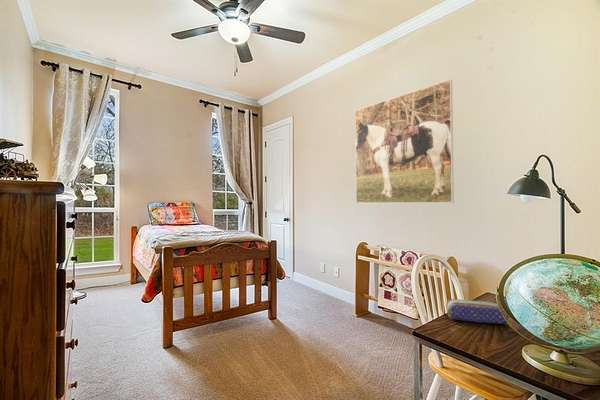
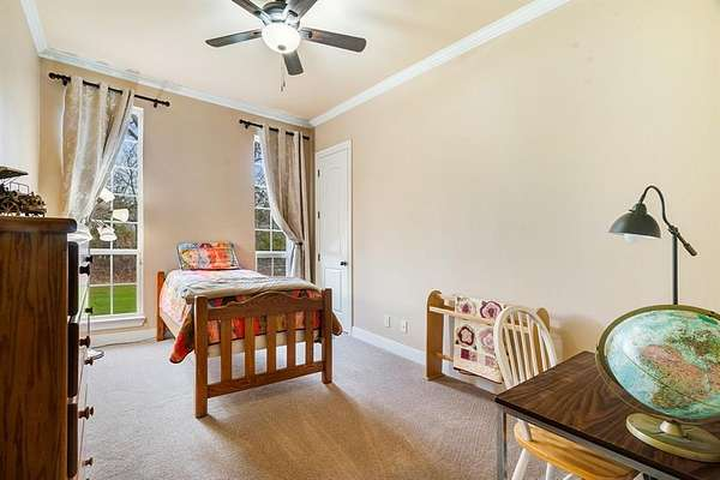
- pencil case [445,298,508,325]
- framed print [354,78,455,204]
